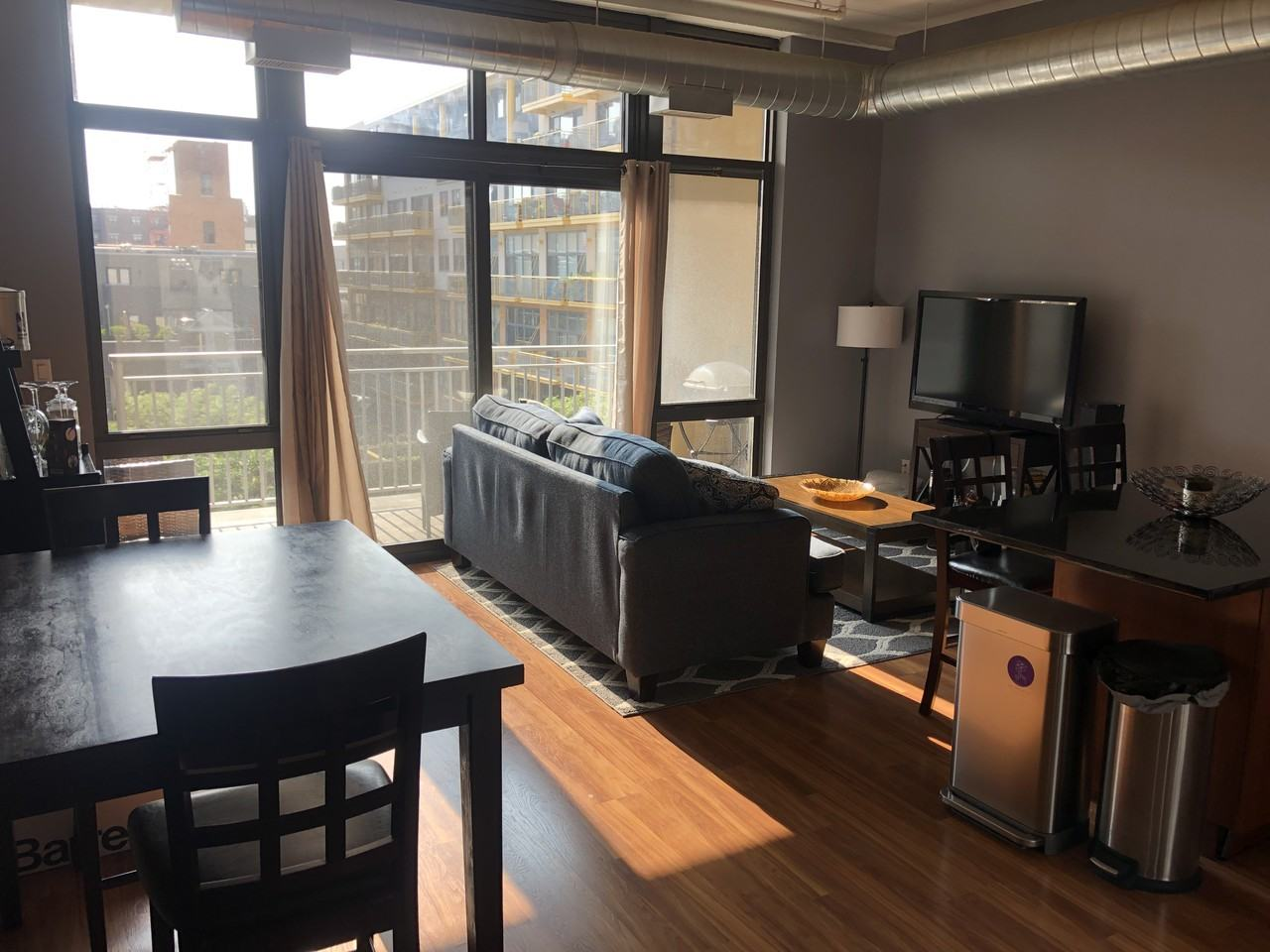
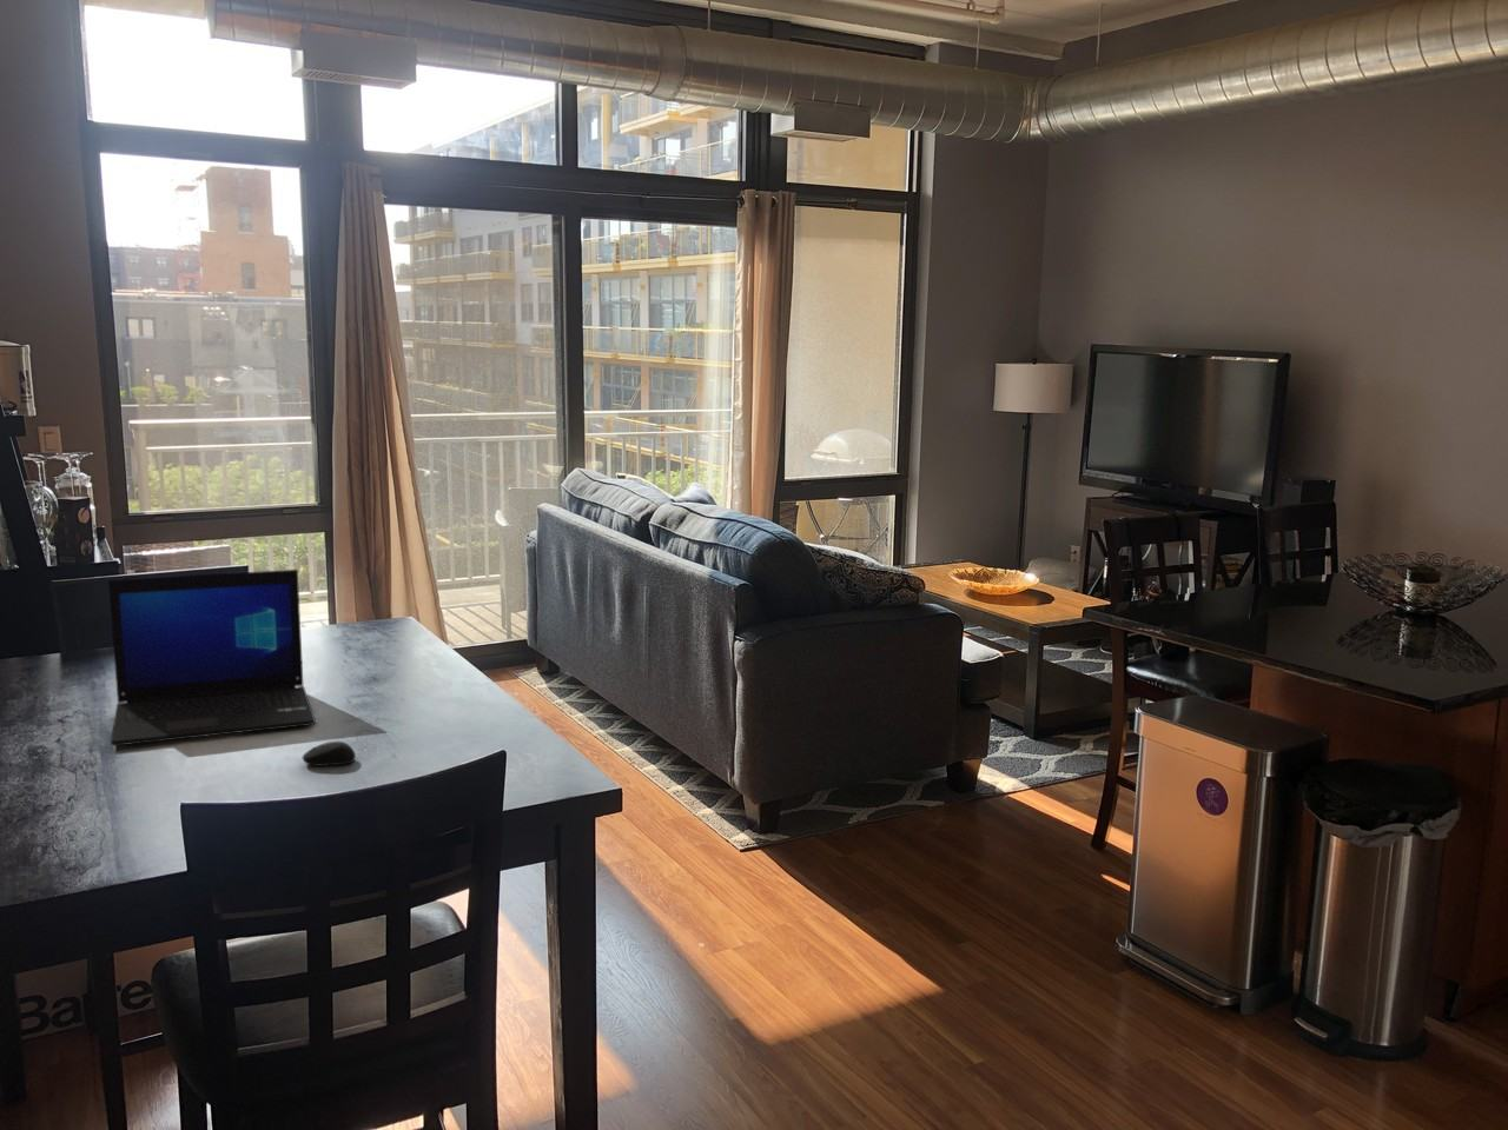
+ computer mouse [302,741,357,768]
+ laptop [107,569,317,747]
